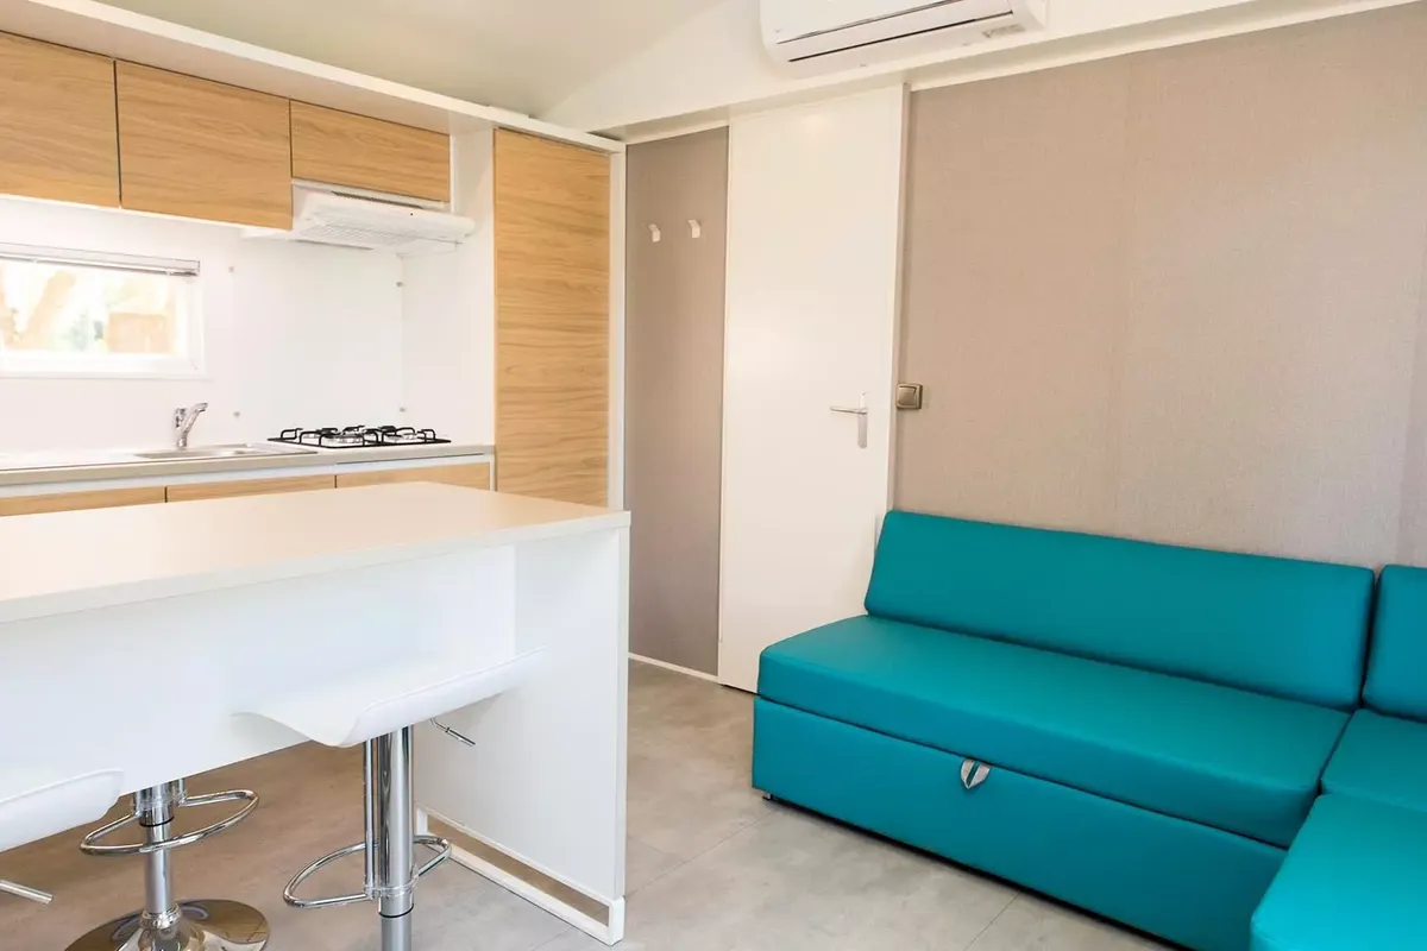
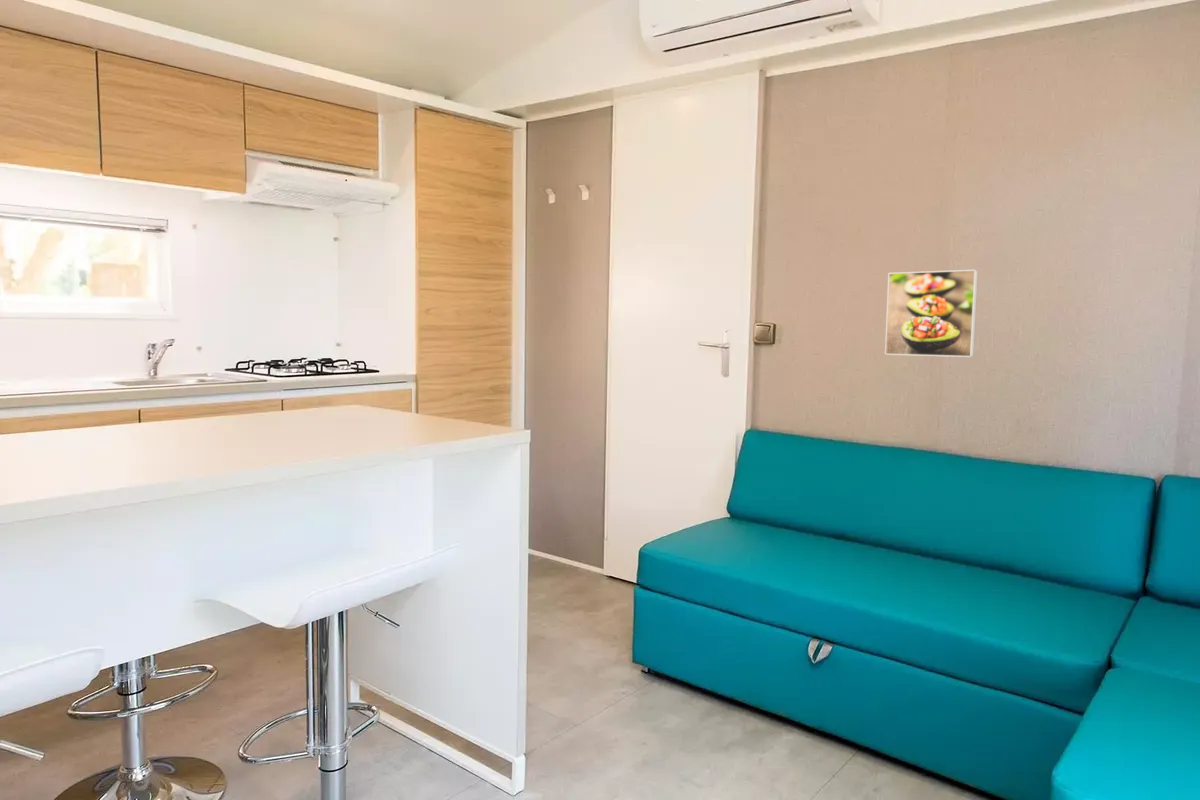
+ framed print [884,269,979,358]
